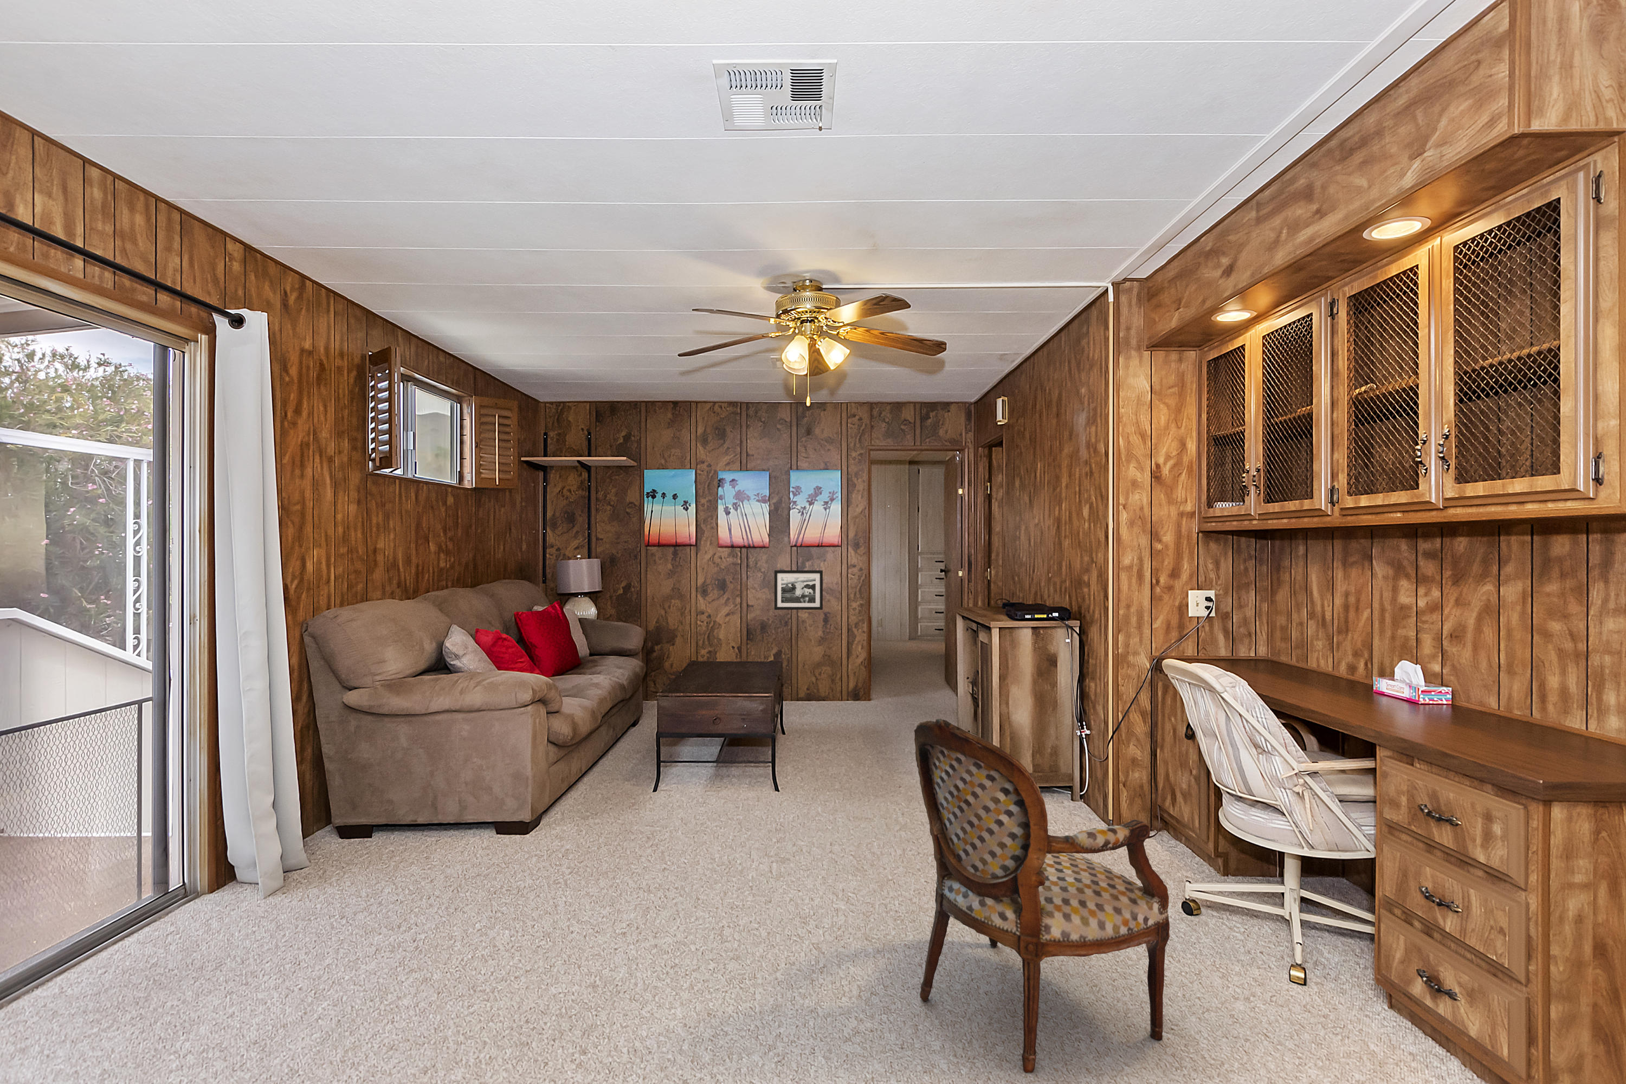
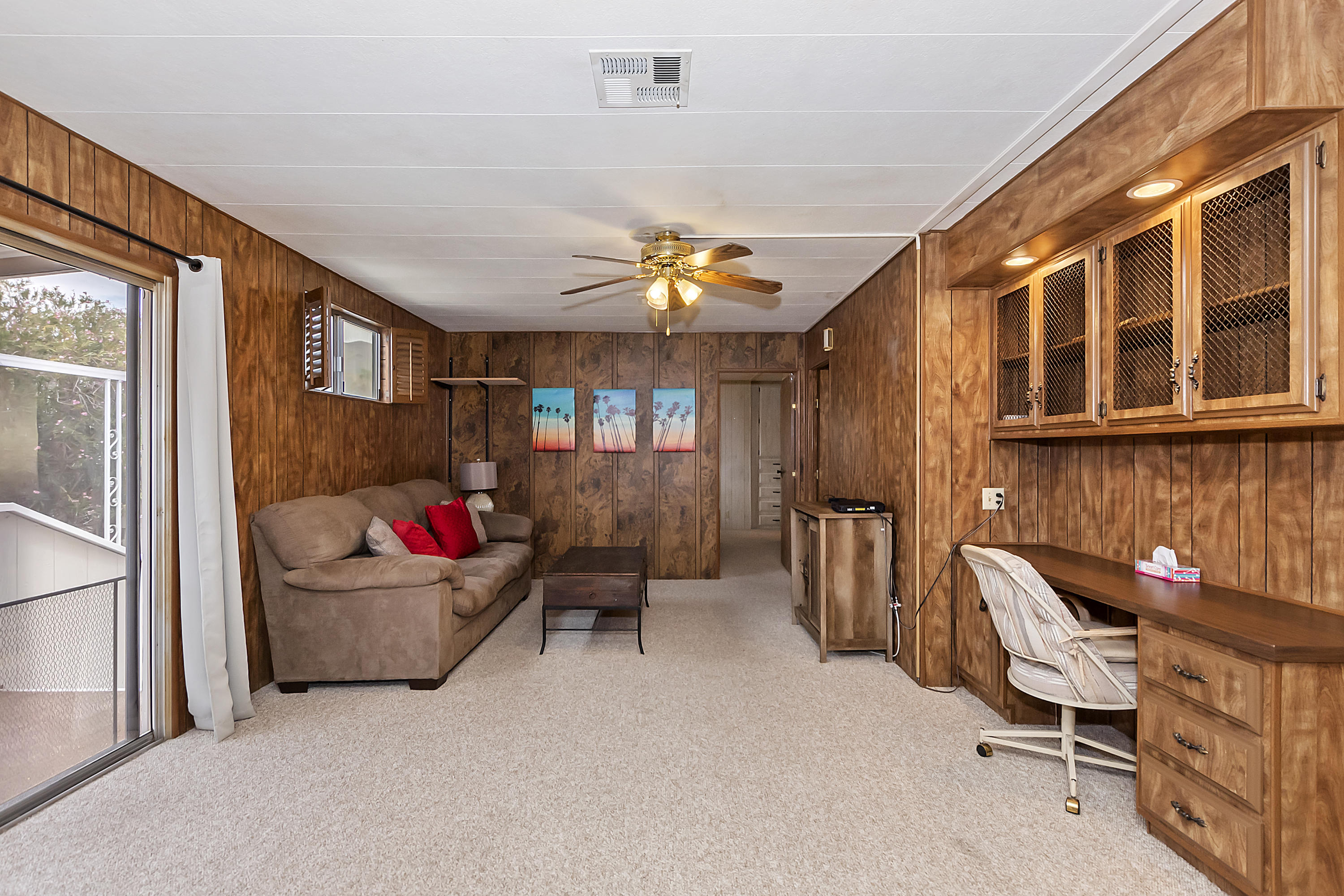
- armchair [913,719,1170,1073]
- picture frame [774,570,824,610]
